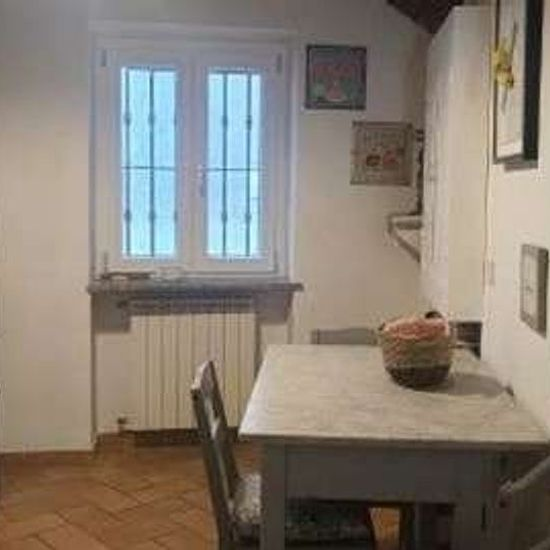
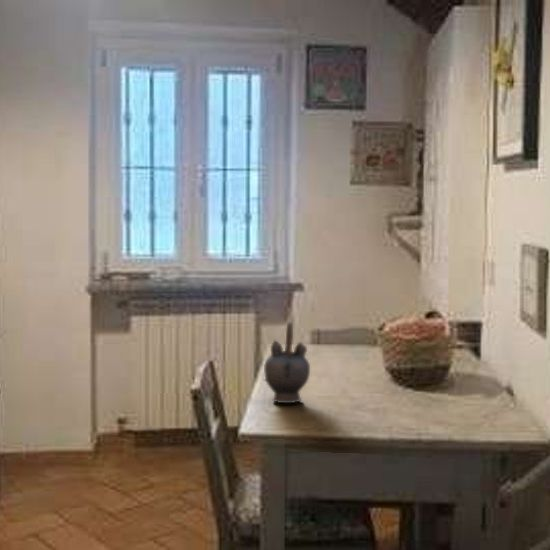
+ teapot [263,321,311,404]
